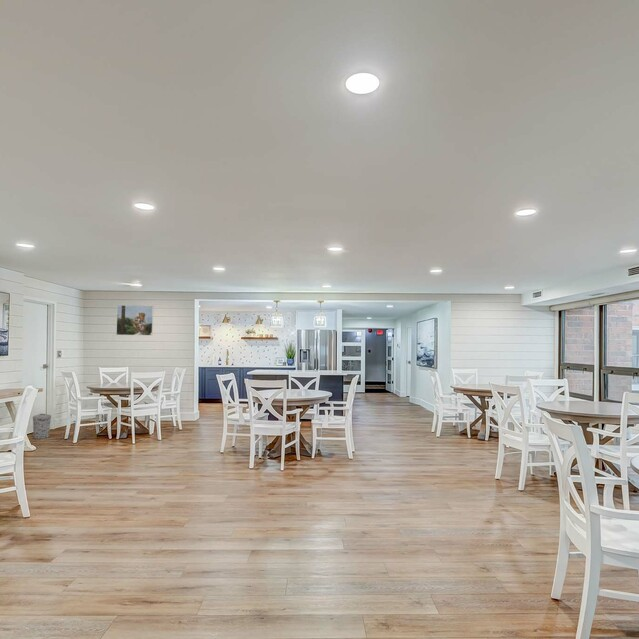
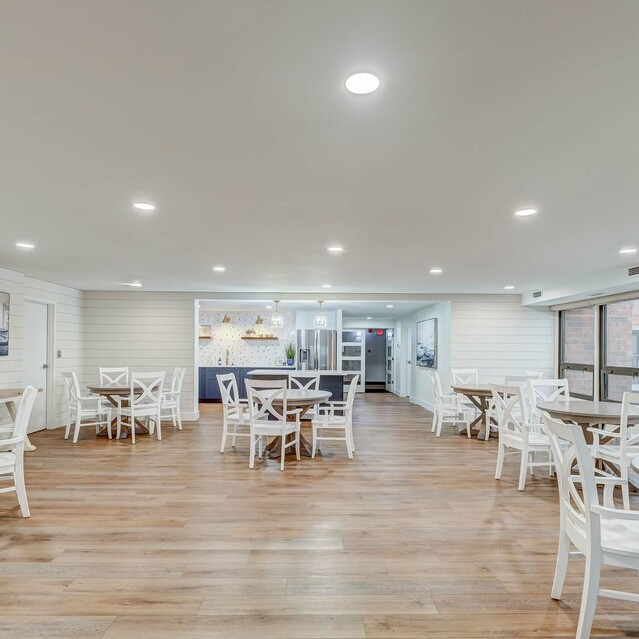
- trash can [32,413,52,440]
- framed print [115,304,154,336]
